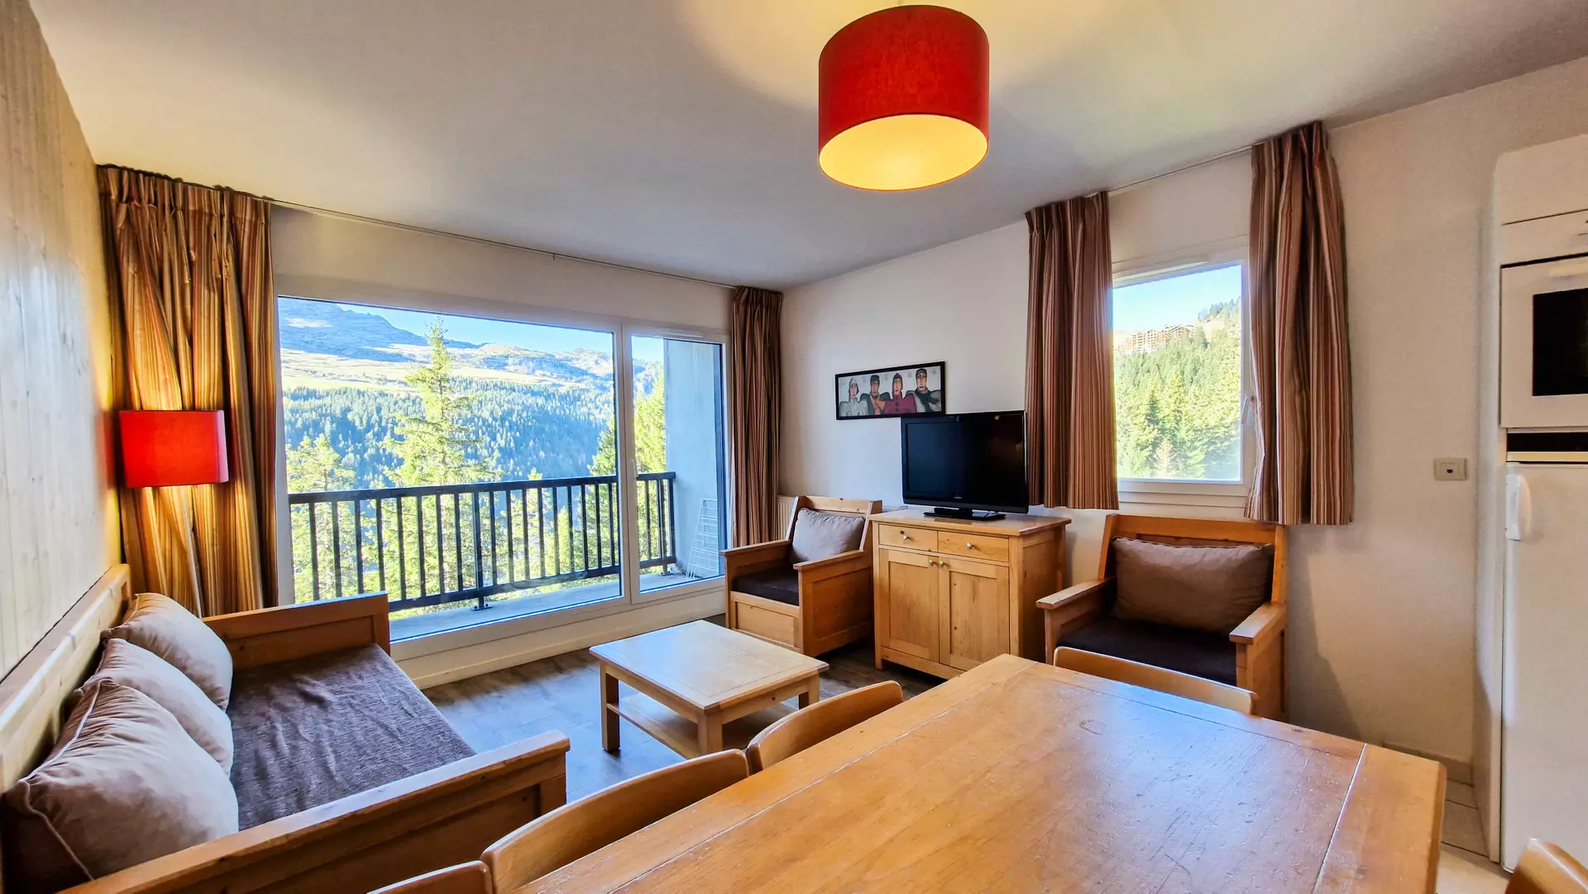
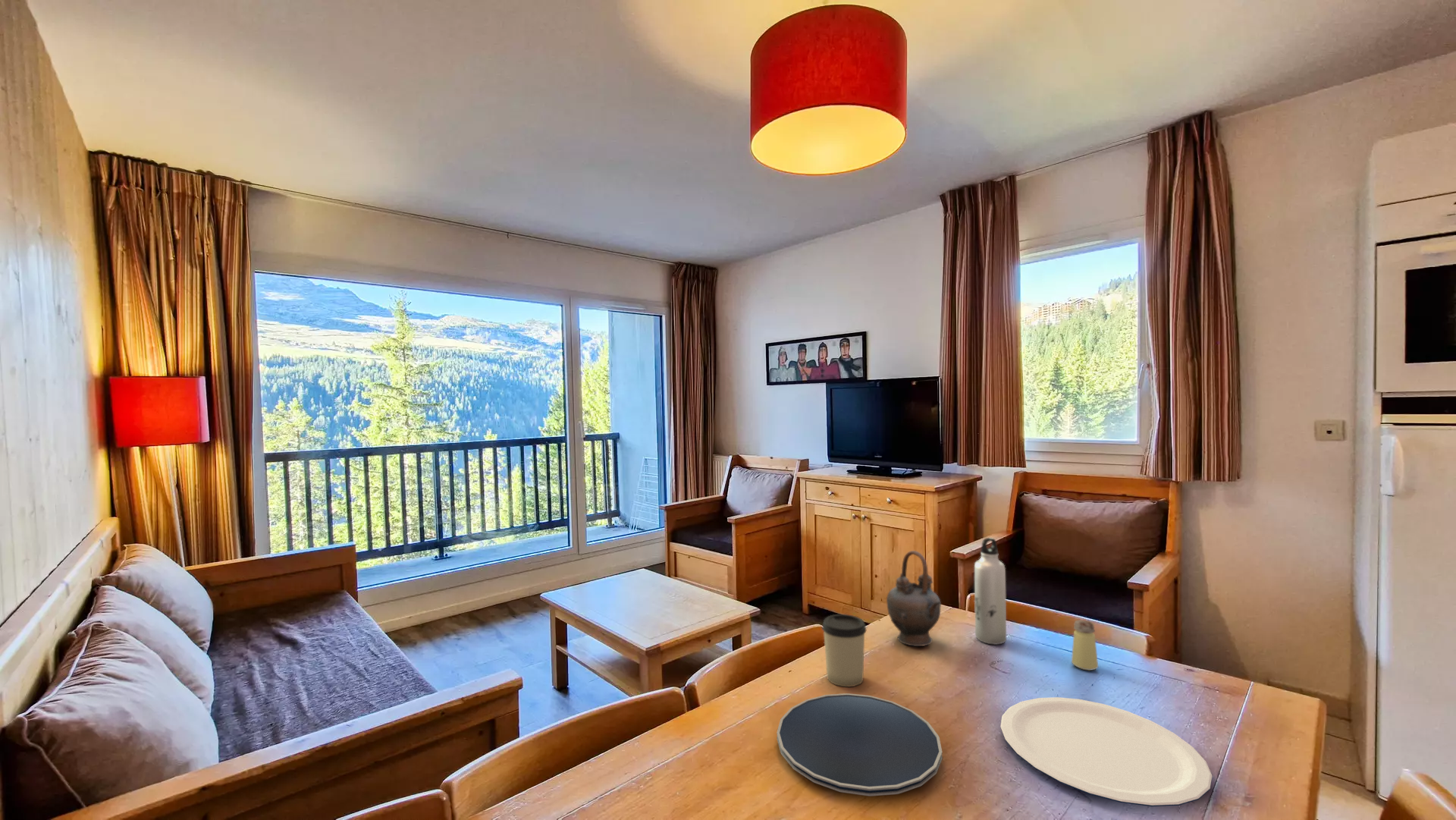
+ water bottle [974,537,1007,646]
+ teapot [886,550,942,647]
+ saltshaker [1071,619,1099,671]
+ plate [776,693,943,796]
+ cup [821,614,867,687]
+ plate [1000,696,1213,807]
